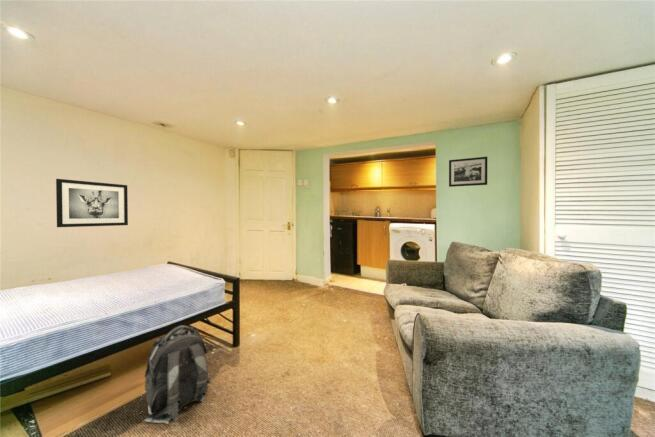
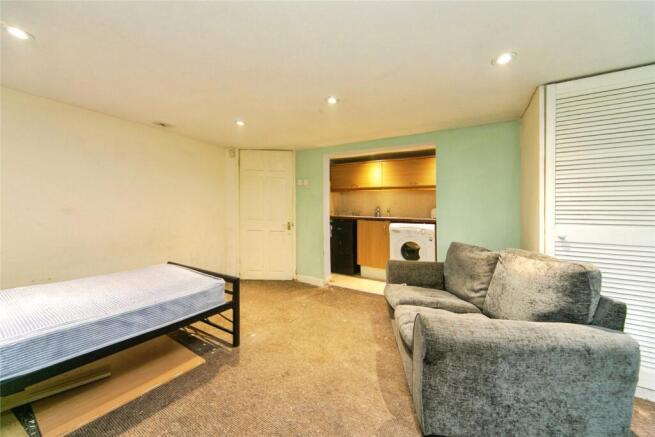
- wall art [55,178,129,228]
- picture frame [448,156,488,188]
- backpack [143,324,211,425]
